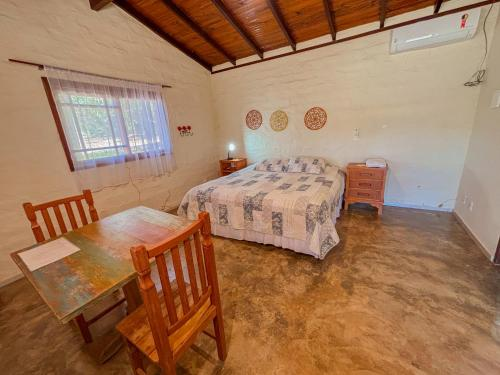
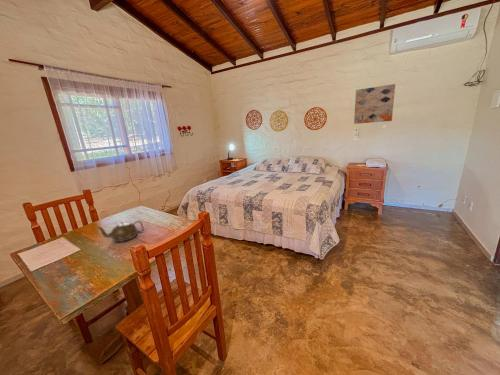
+ wall art [353,83,396,125]
+ teapot [95,220,145,243]
